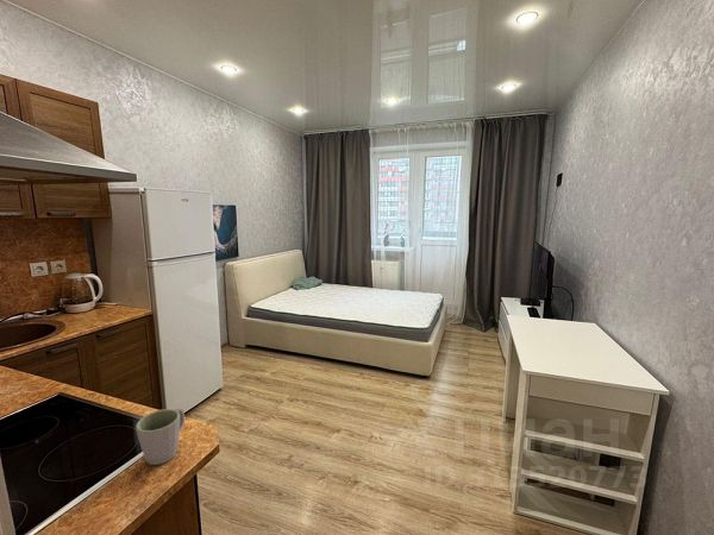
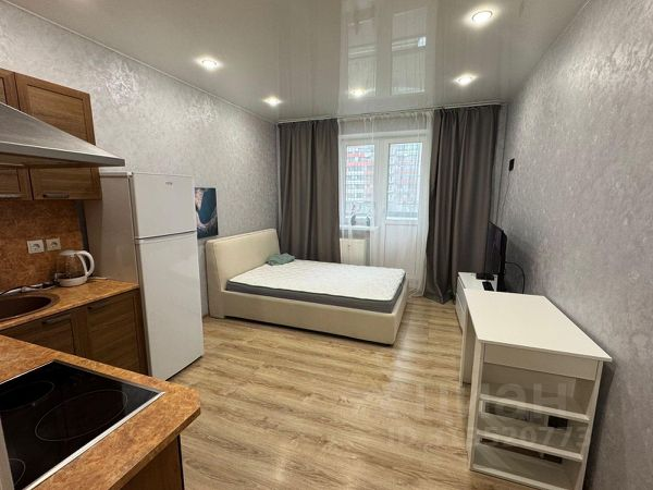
- mug [134,407,186,466]
